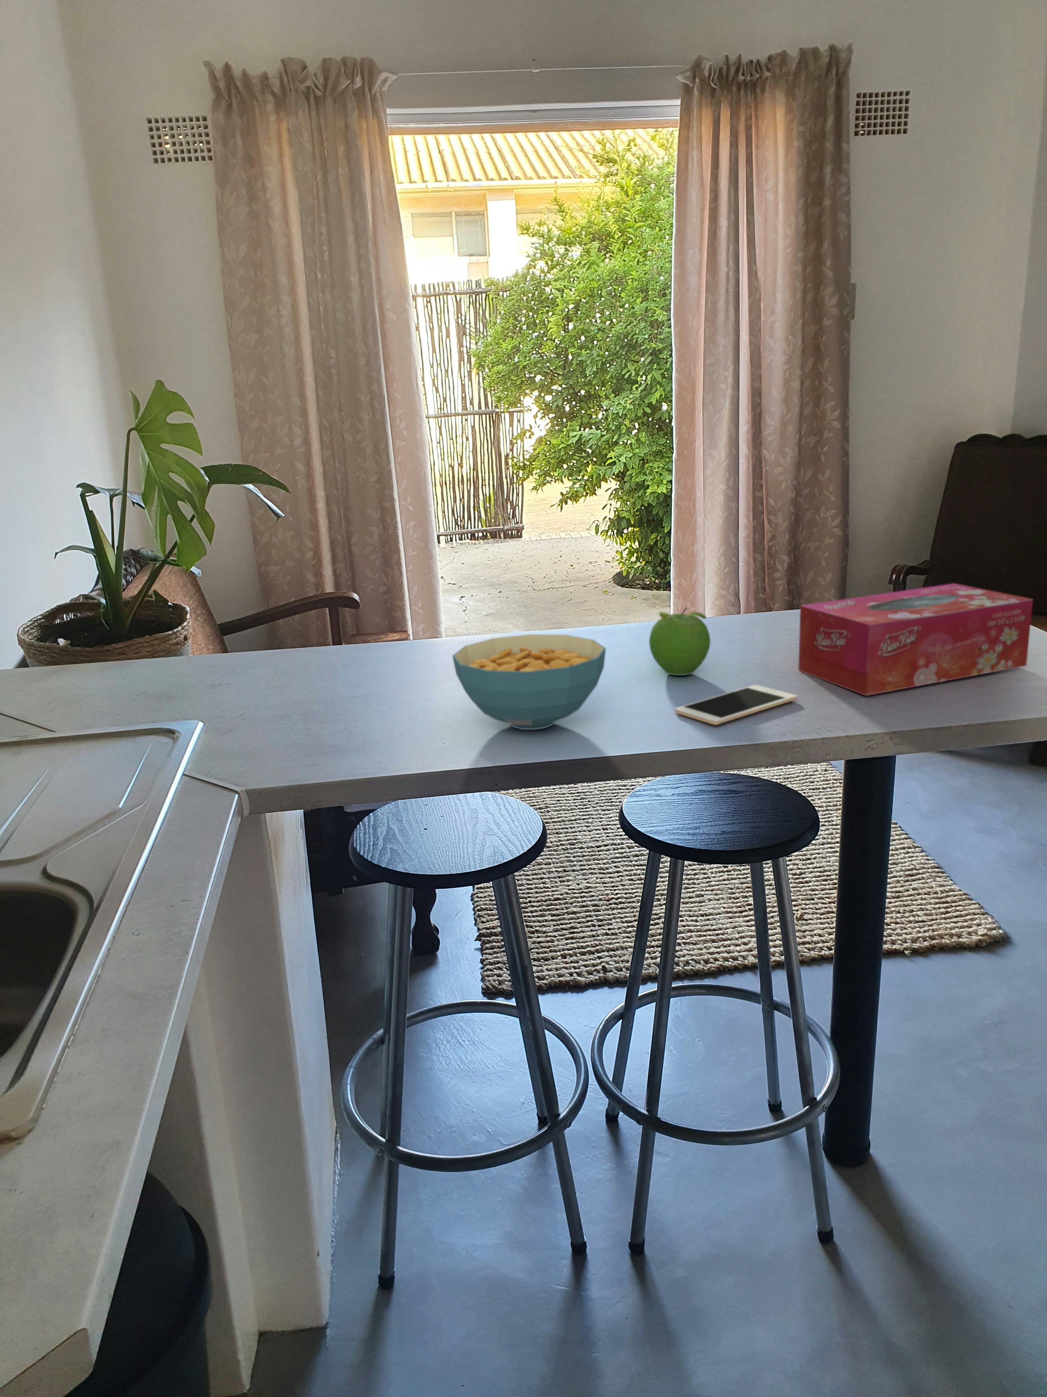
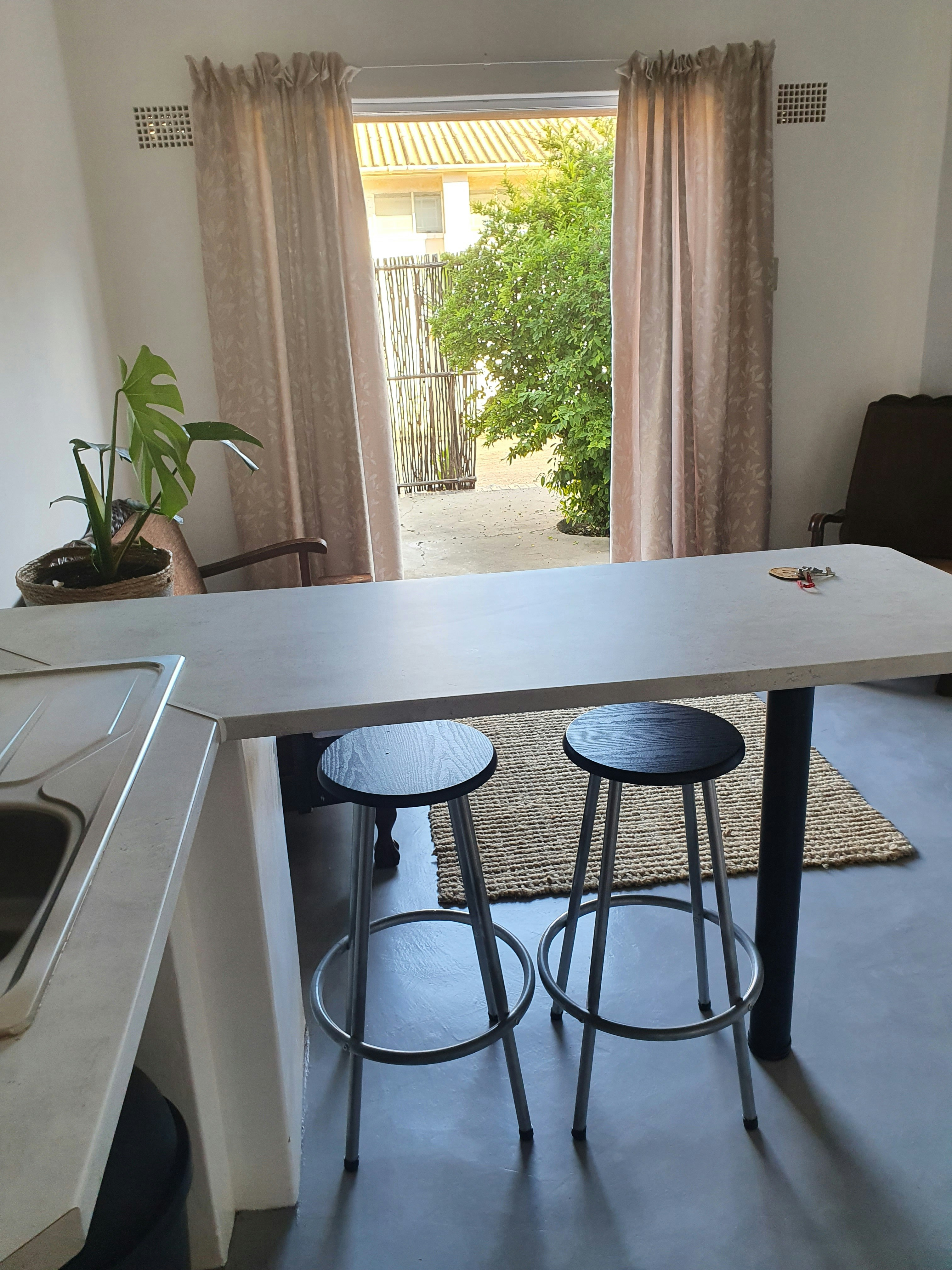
- cell phone [675,684,797,725]
- cereal bowl [452,634,606,730]
- fruit [649,607,710,675]
- tissue box [798,583,1033,696]
